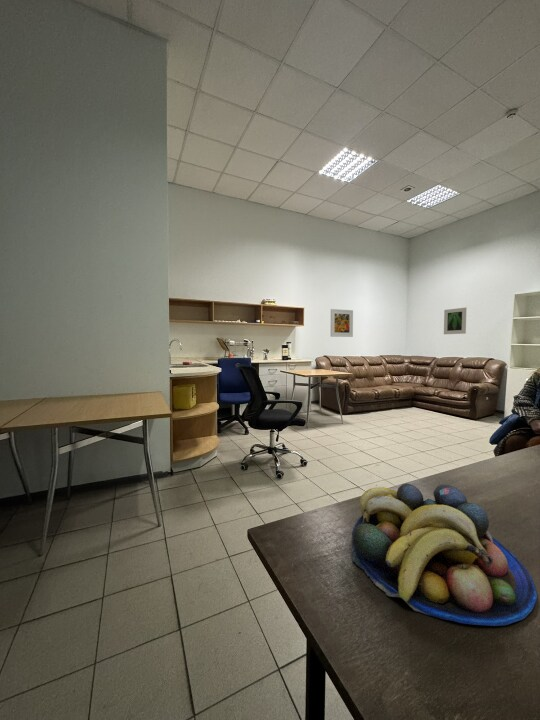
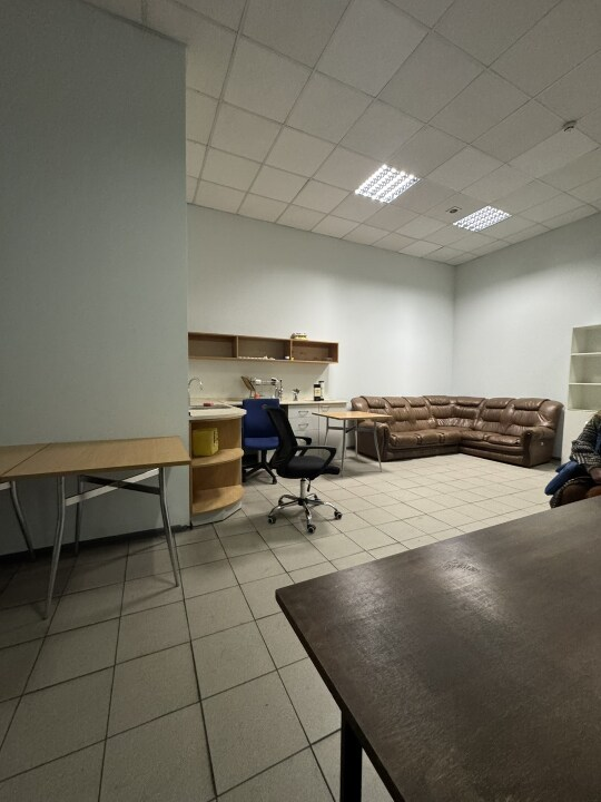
- fruit bowl [351,482,538,627]
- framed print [330,308,354,338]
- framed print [443,307,468,335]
